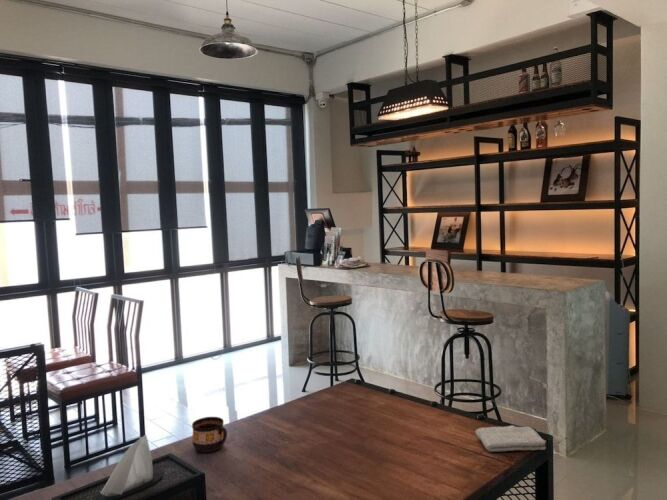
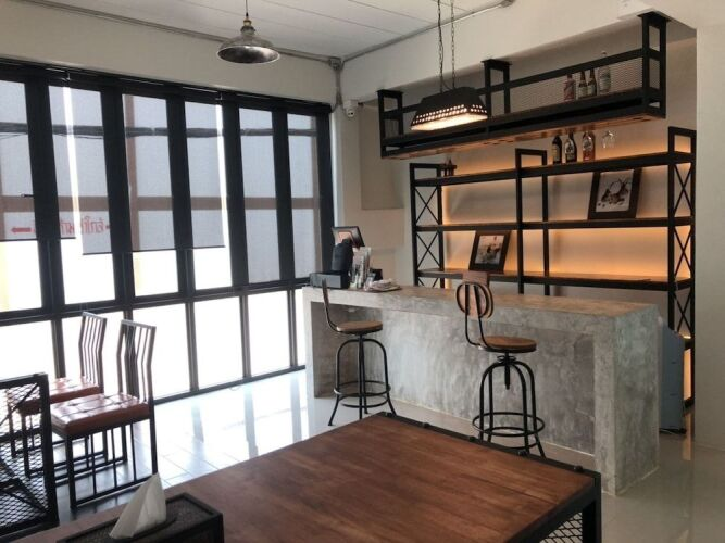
- cup [191,416,228,453]
- washcloth [474,424,547,453]
